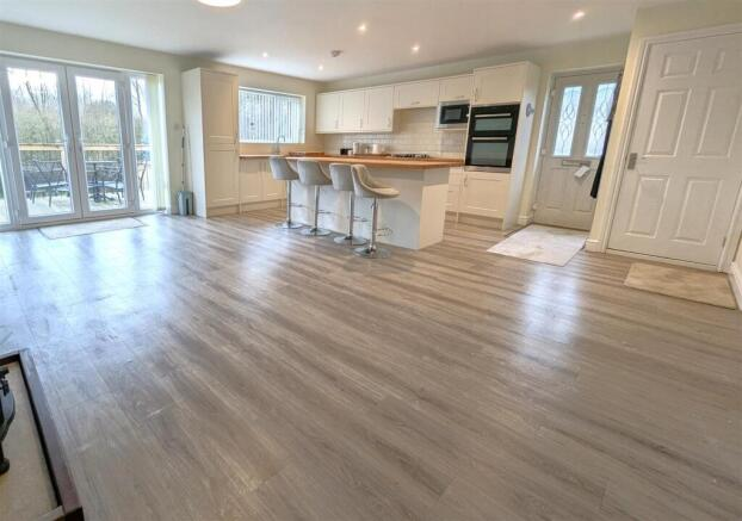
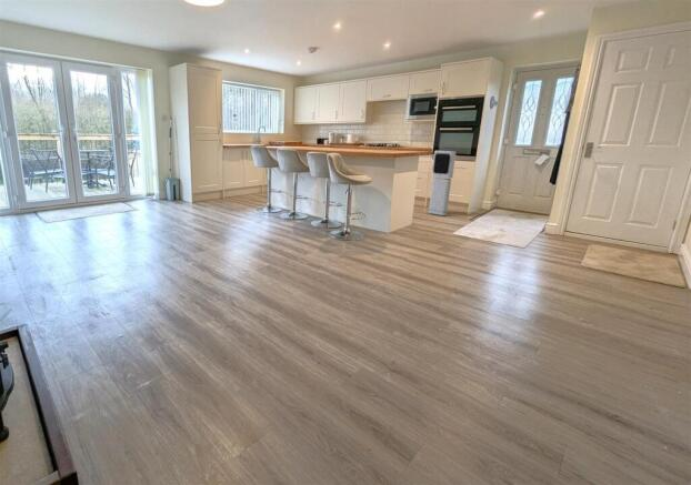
+ air purifier [427,150,457,216]
